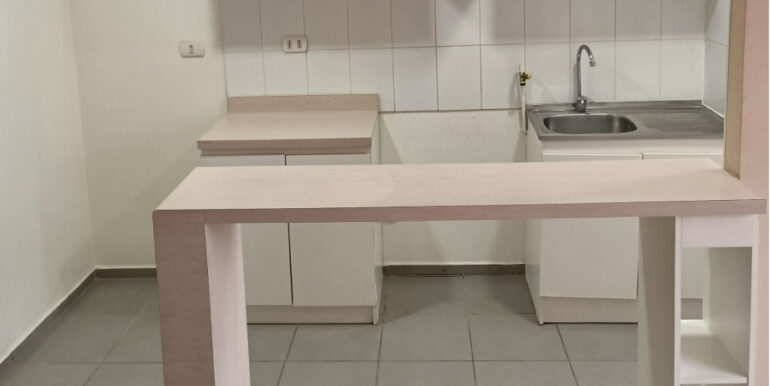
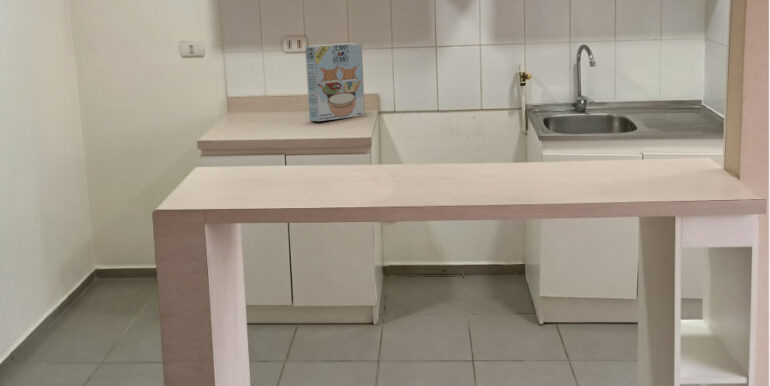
+ cereal box [305,42,366,122]
